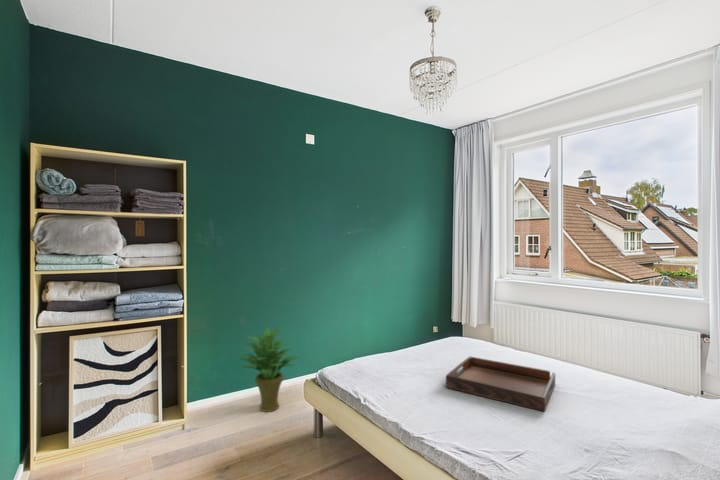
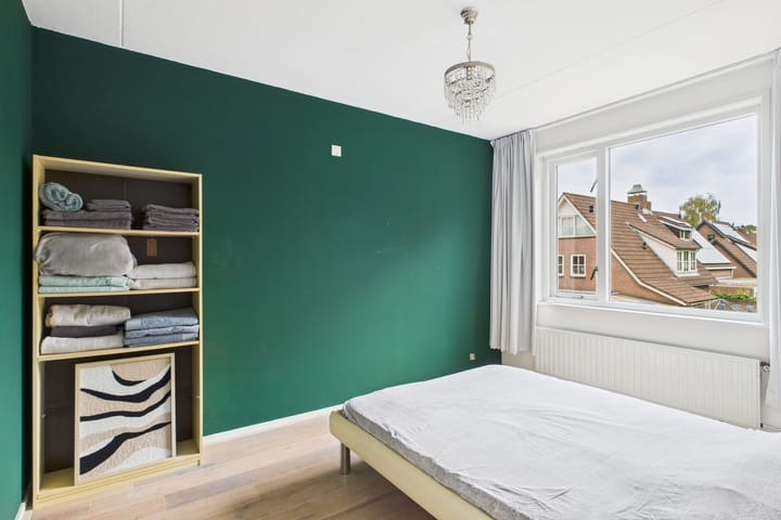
- serving tray [445,356,556,413]
- potted plant [236,327,300,413]
